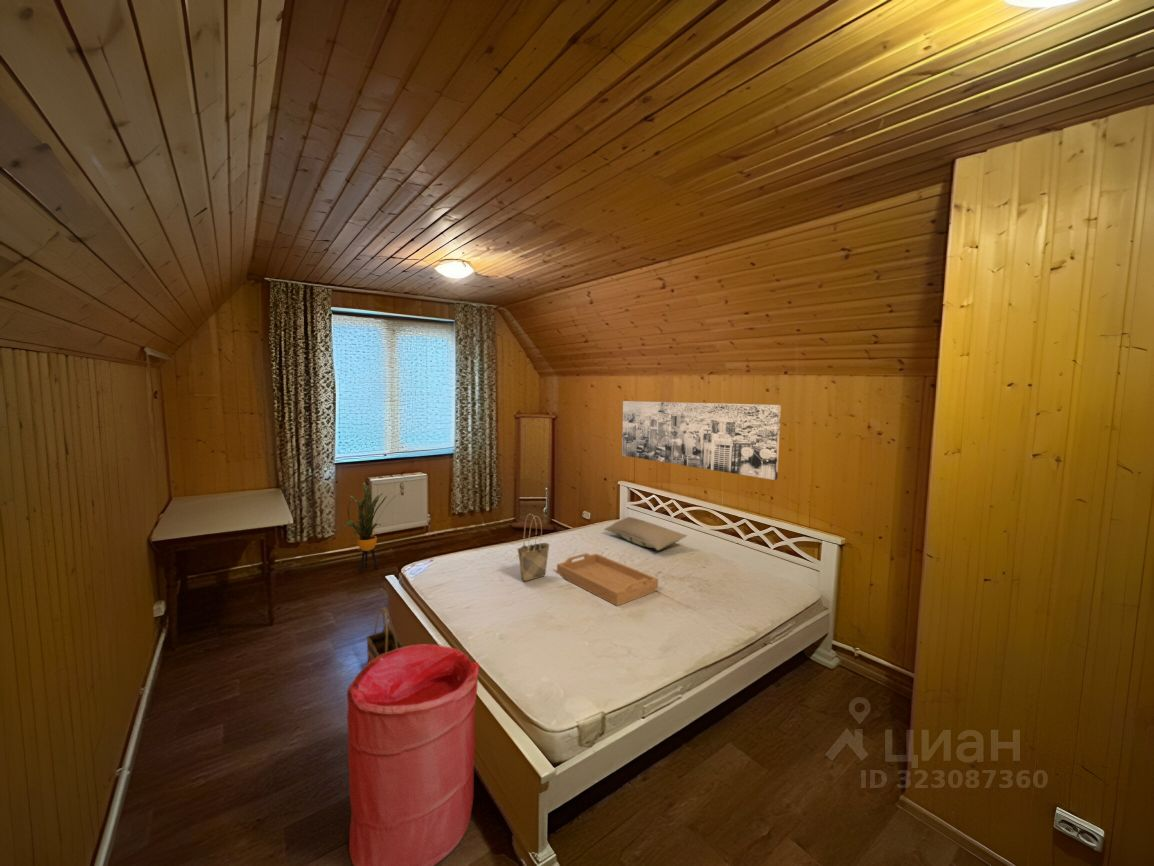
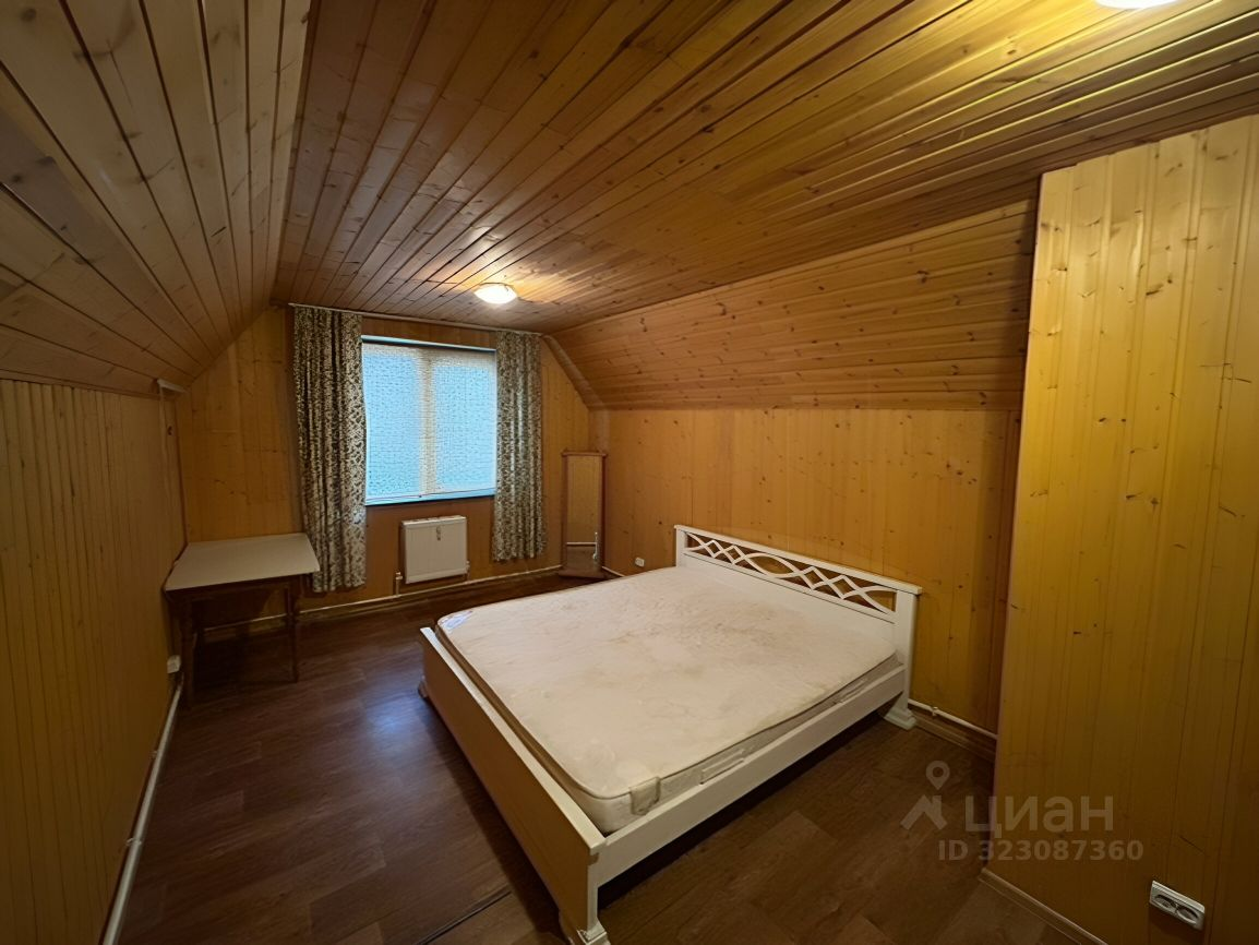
- tote bag [516,513,550,582]
- house plant [342,481,403,573]
- basket [365,606,405,663]
- laundry hamper [346,643,481,866]
- serving tray [556,552,659,607]
- pillow [603,516,688,551]
- wall art [621,400,782,481]
